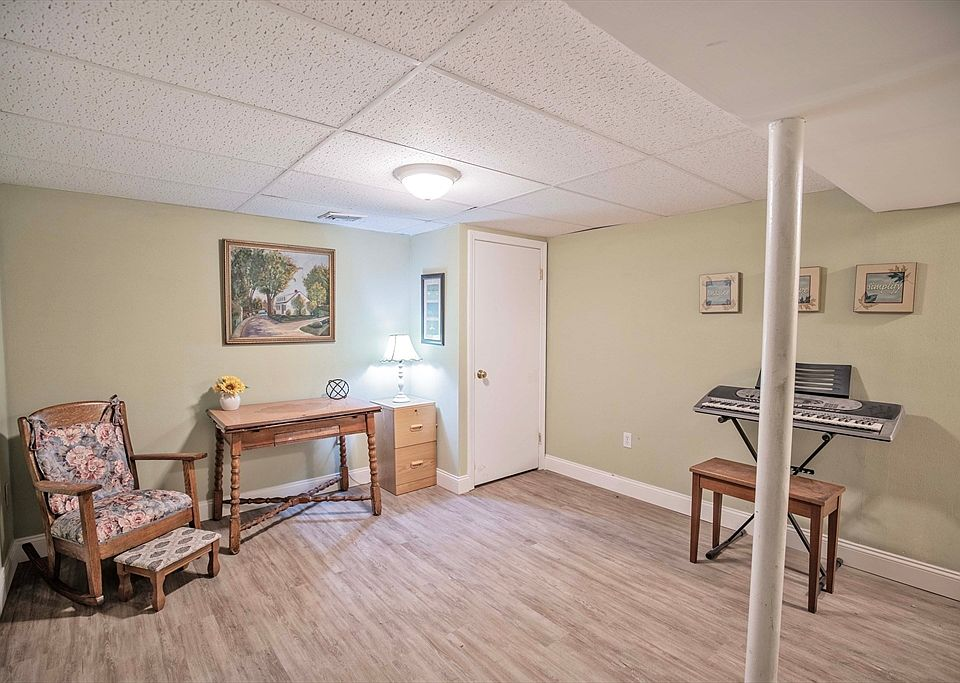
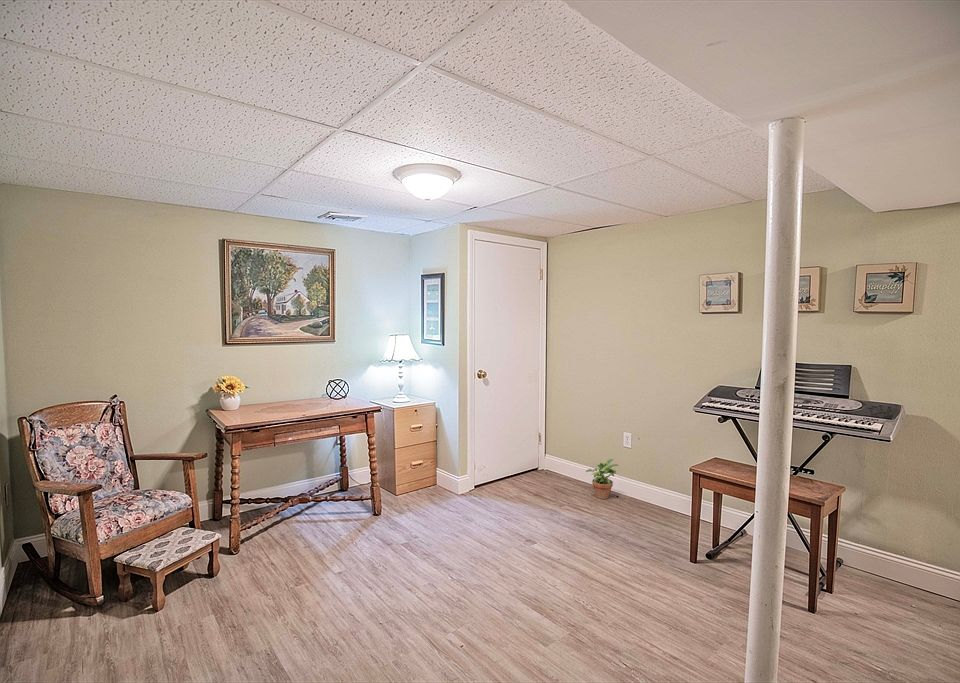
+ potted plant [585,458,619,500]
